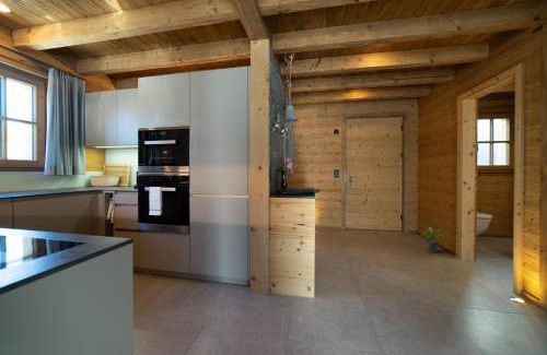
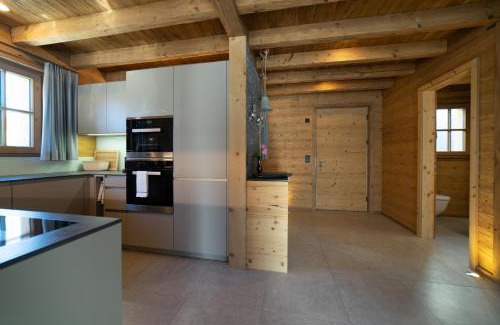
- potted plant [420,226,447,253]
